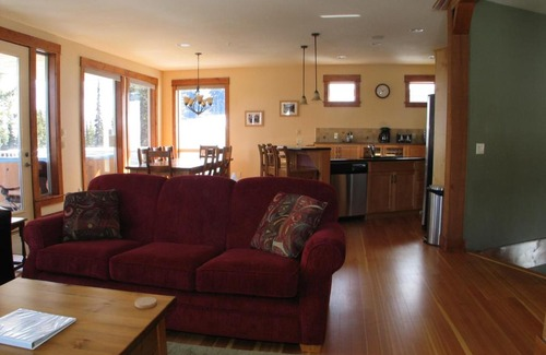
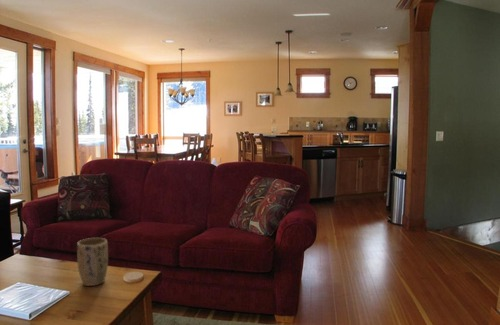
+ plant pot [76,237,109,287]
